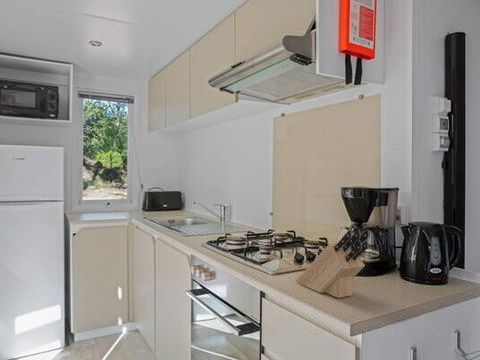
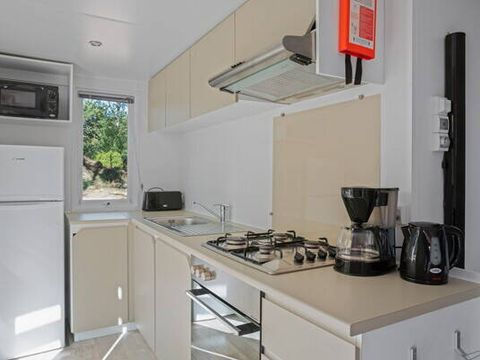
- knife block [295,229,371,299]
